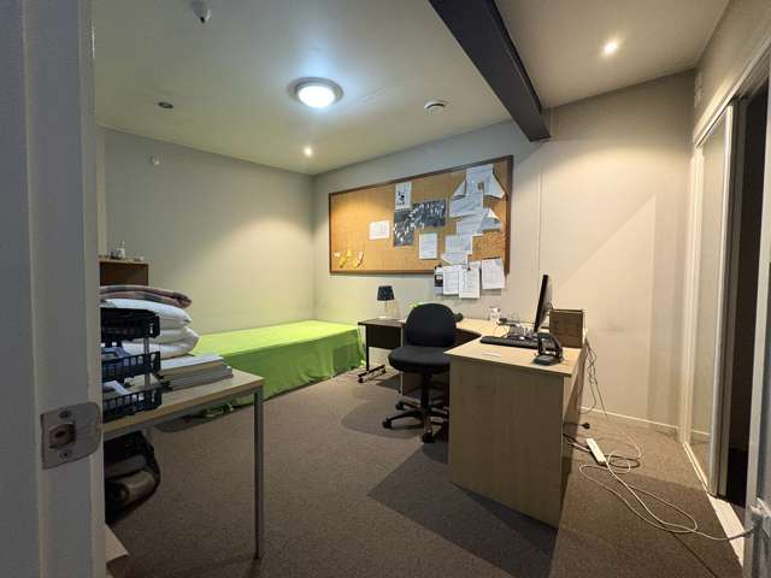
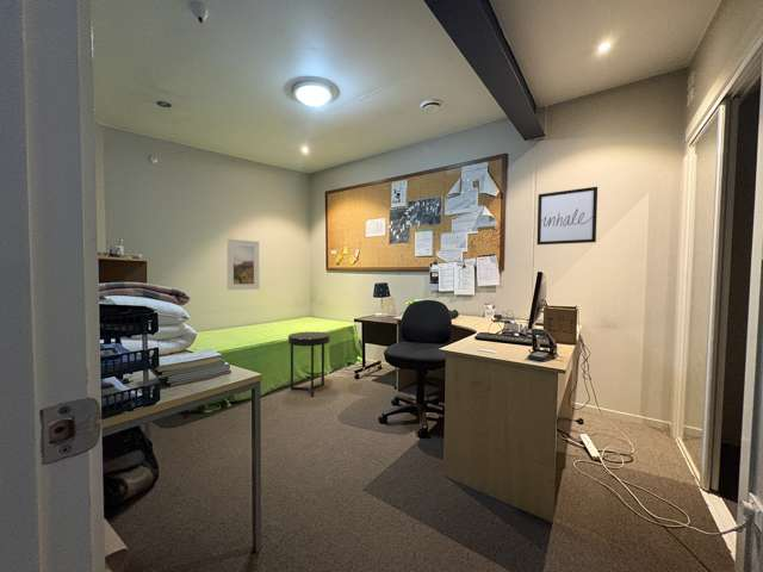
+ side table [287,330,331,398]
+ wall art [535,186,598,245]
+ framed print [227,238,260,291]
